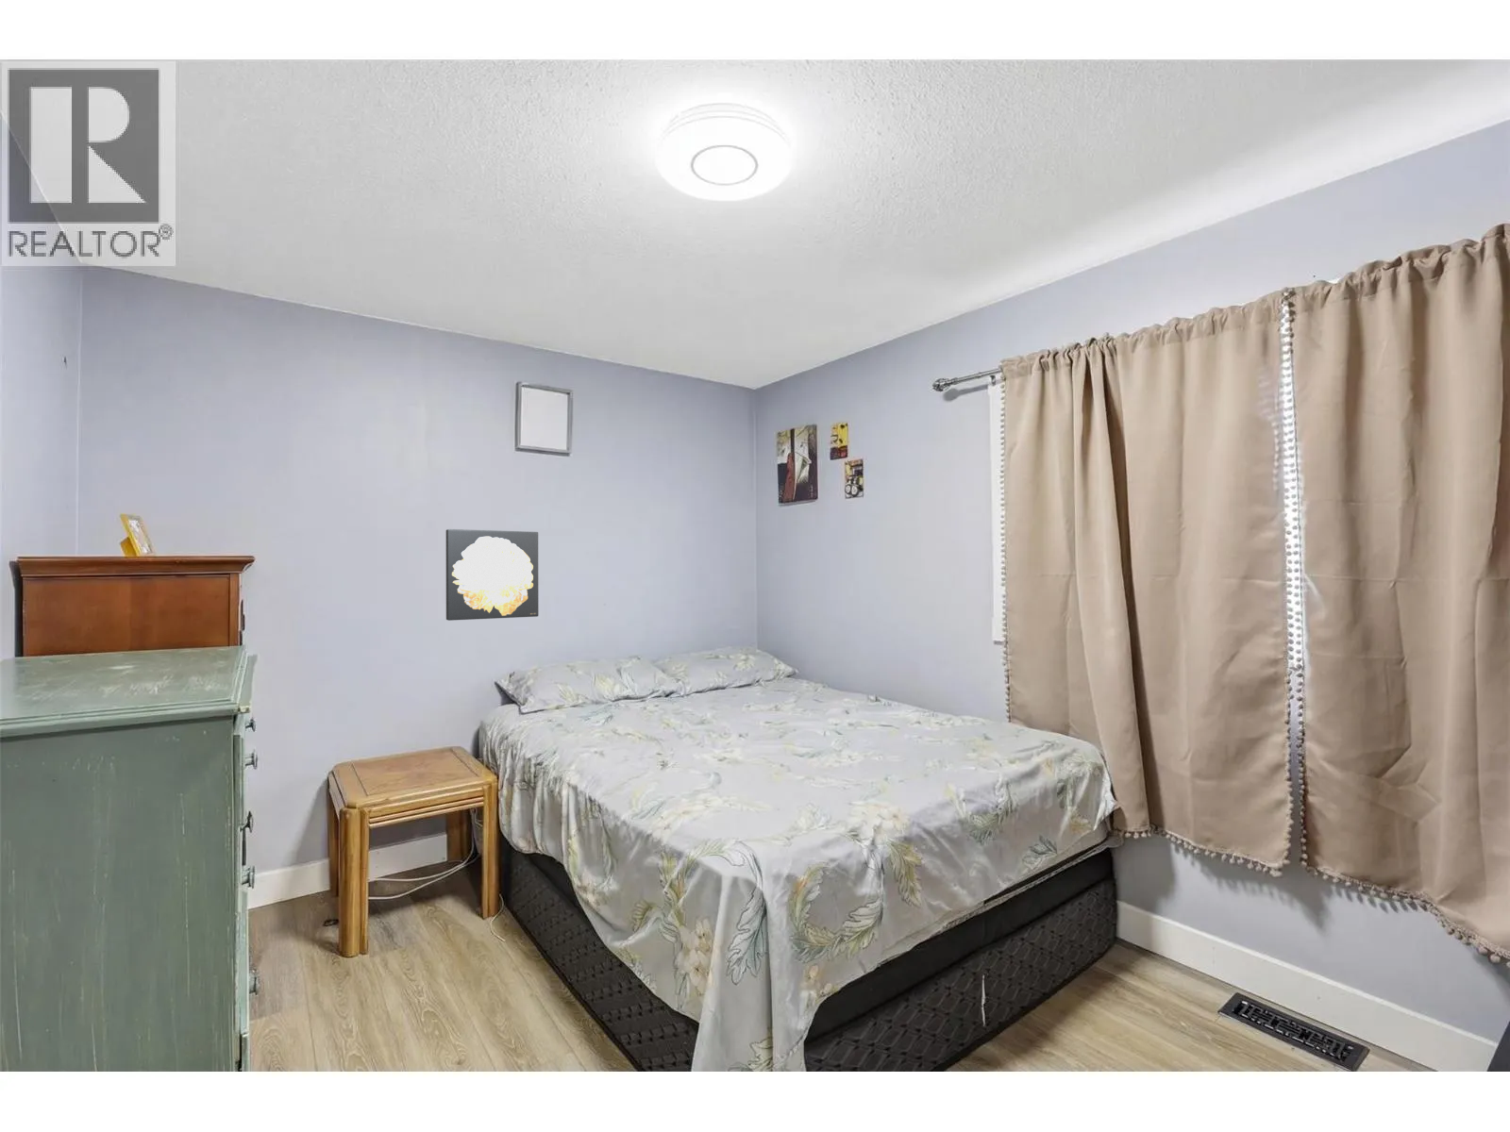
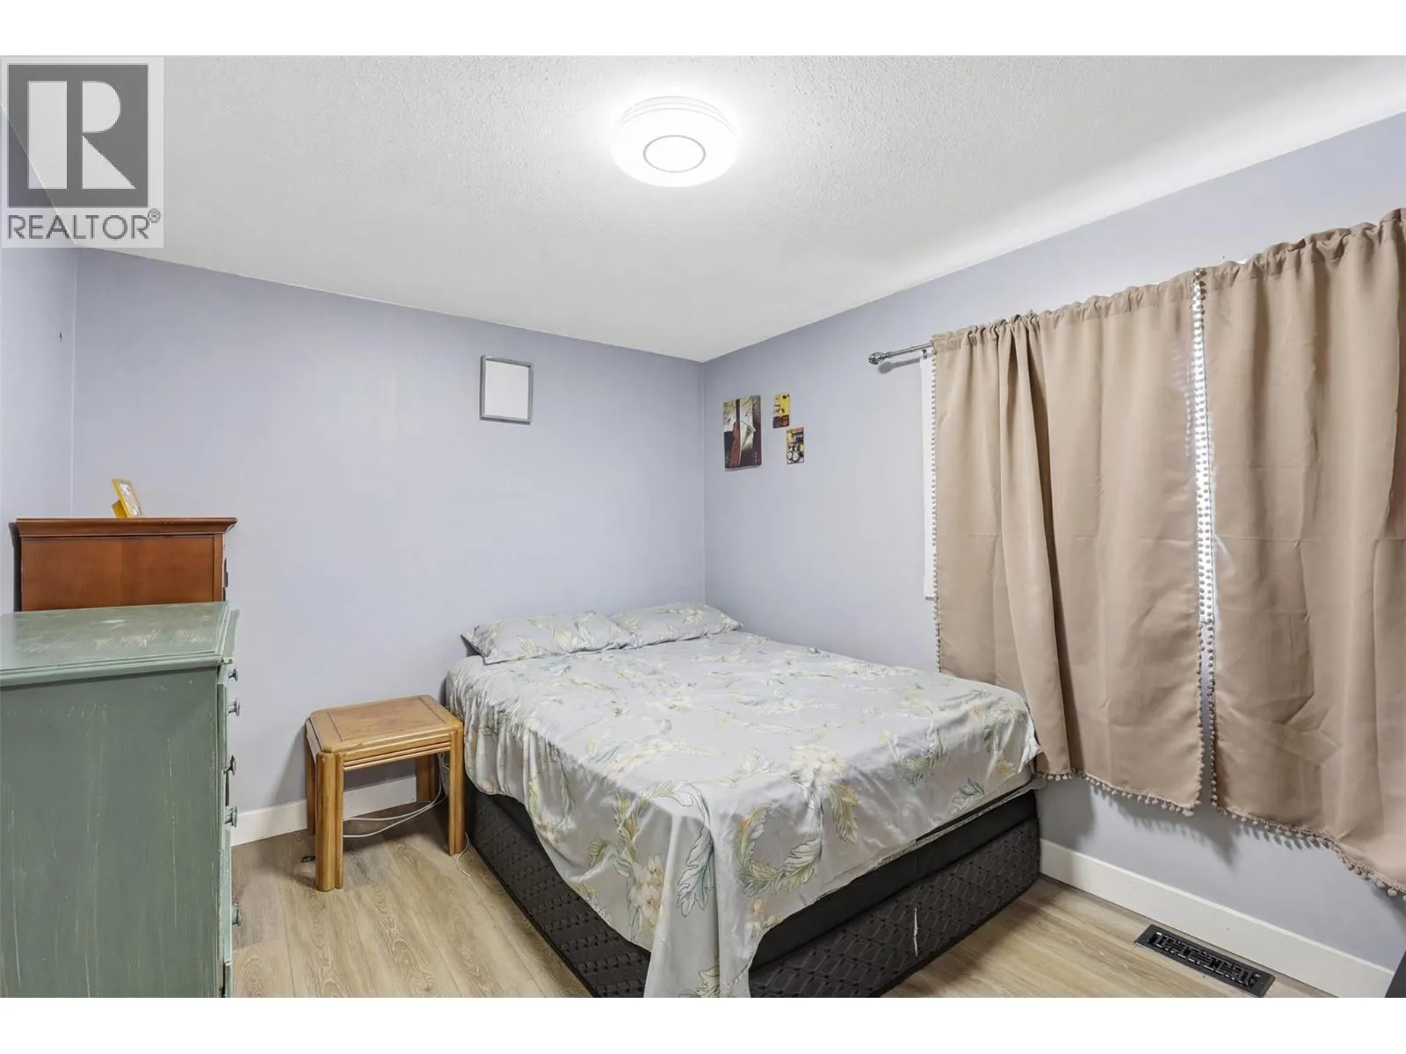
- wall art [446,528,540,622]
